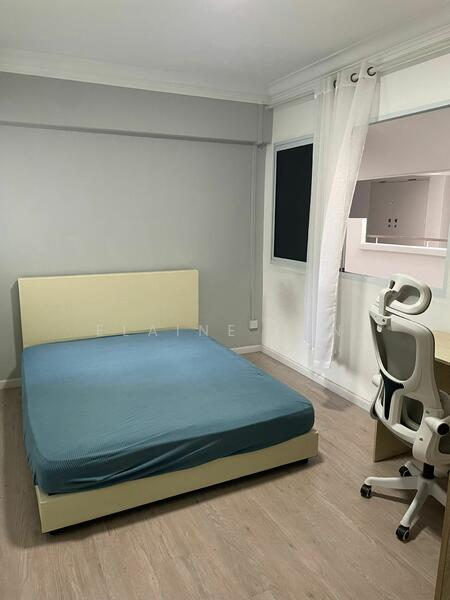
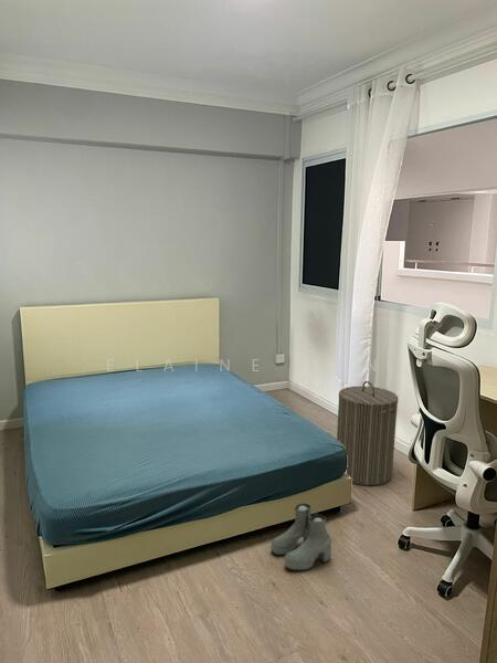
+ laundry hamper [336,380,399,486]
+ boots [269,503,332,571]
